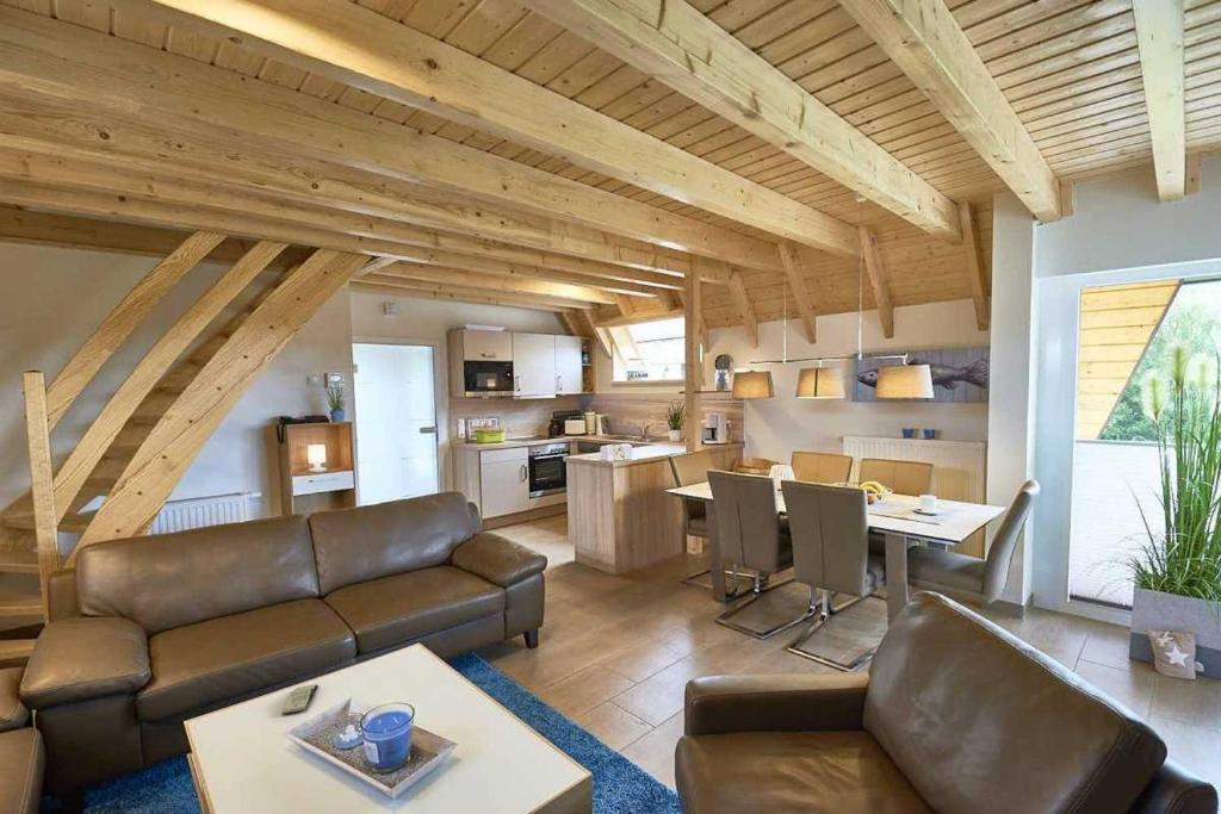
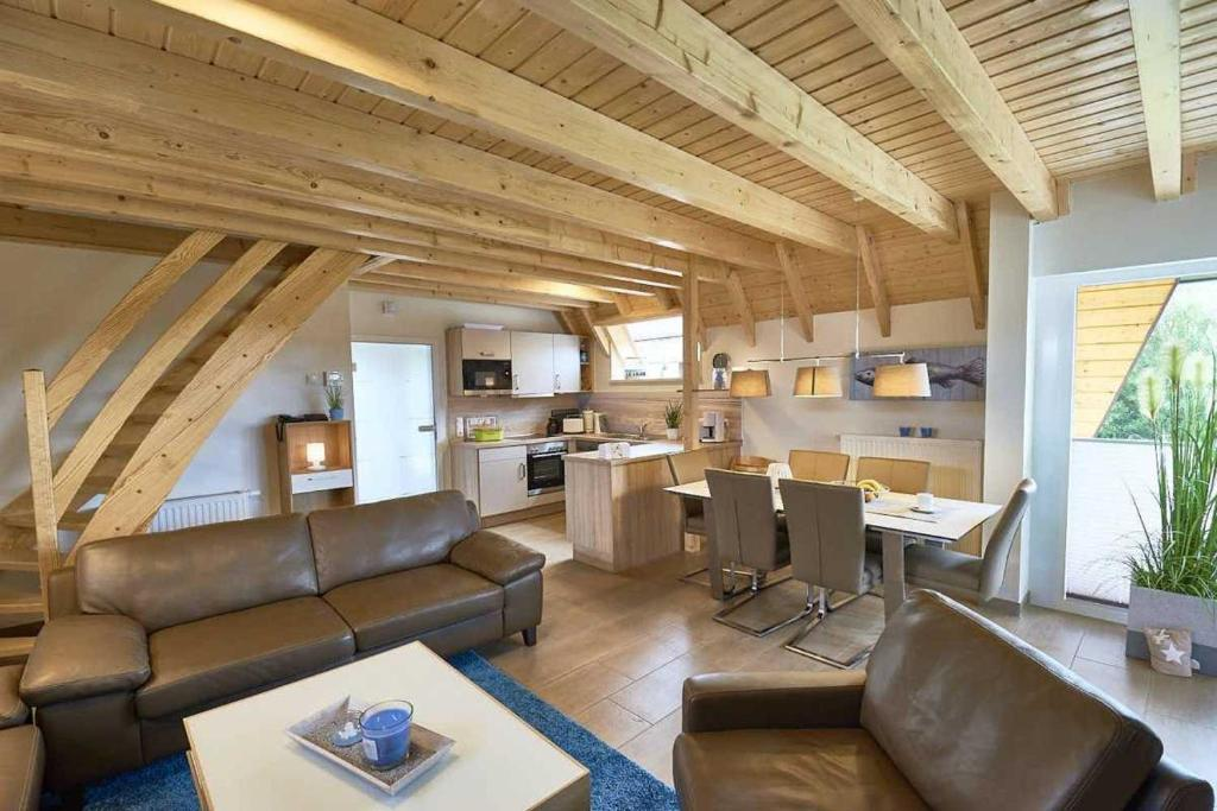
- book [281,683,320,715]
